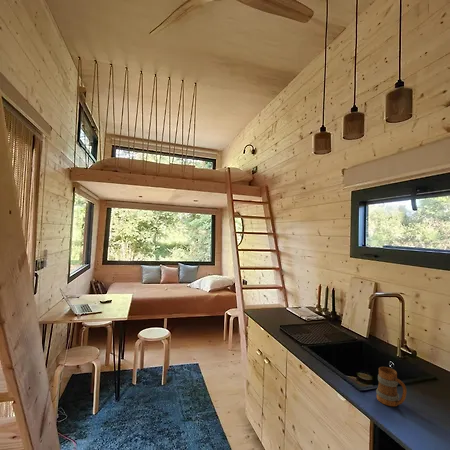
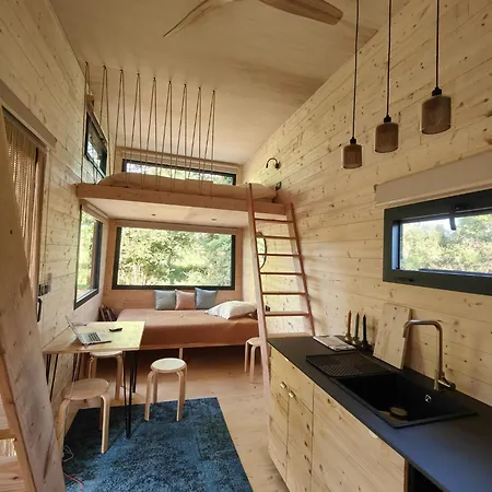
- mug [375,366,408,407]
